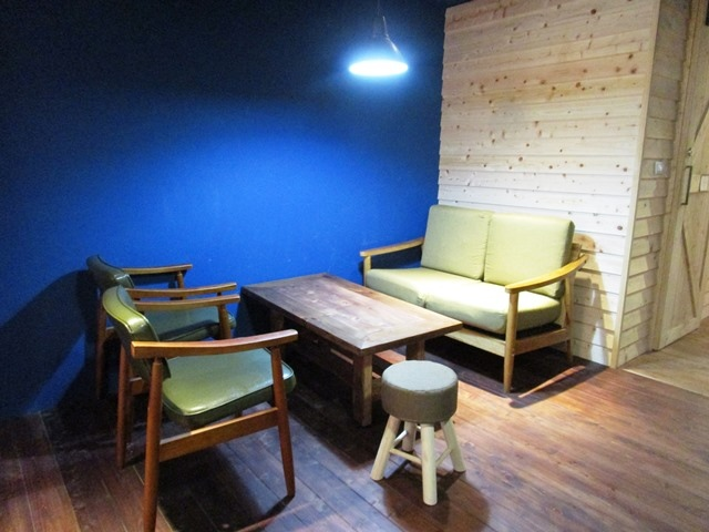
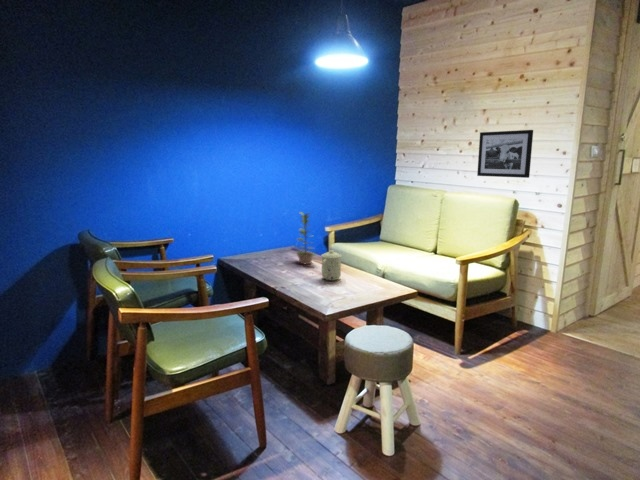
+ mug [320,249,342,281]
+ picture frame [476,129,534,179]
+ plant [295,211,317,265]
